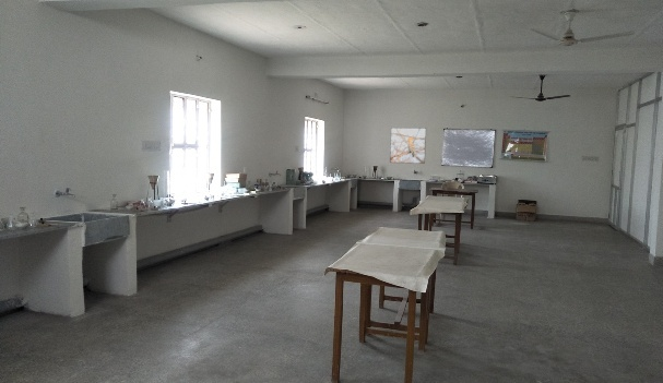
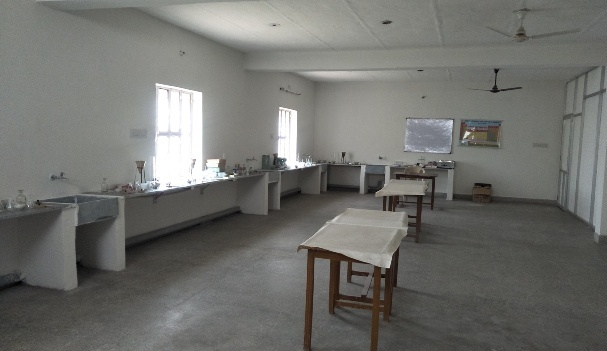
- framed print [389,127,427,165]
